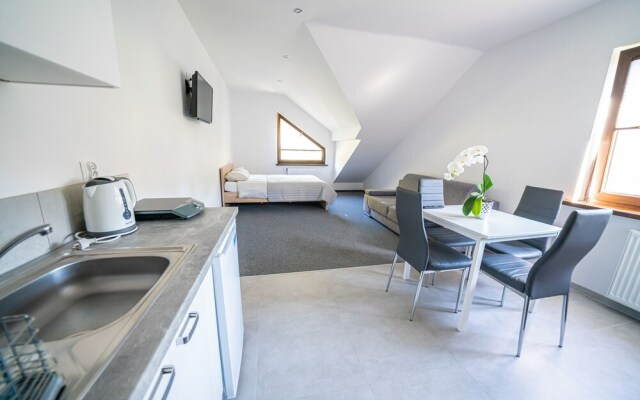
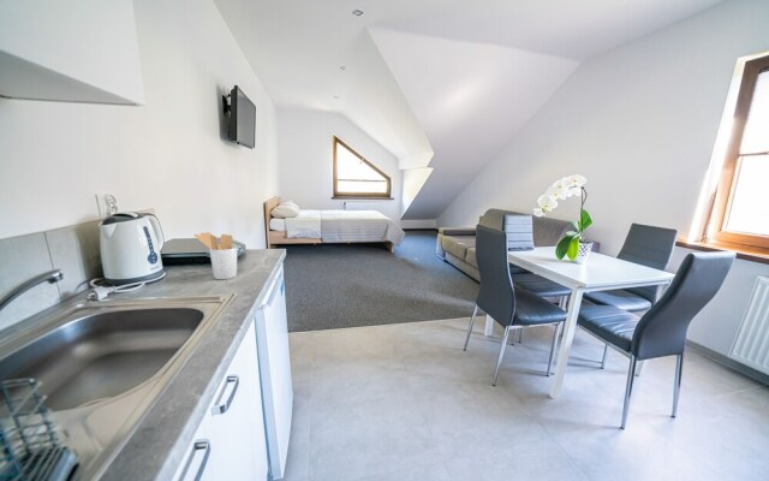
+ utensil holder [193,231,238,280]
